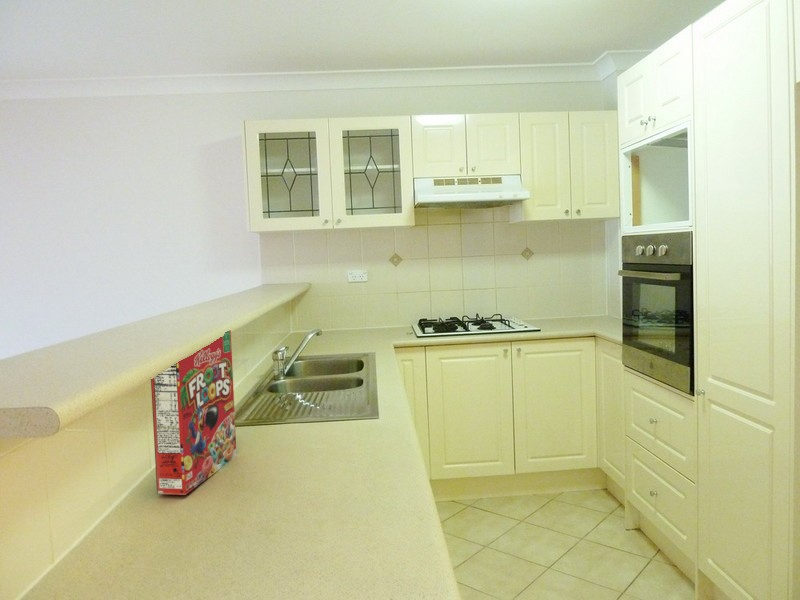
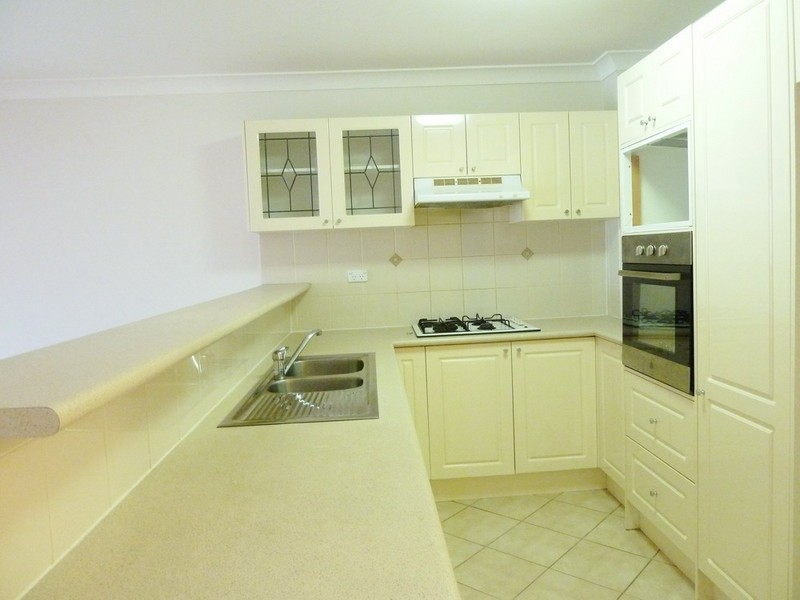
- cereal box [150,329,238,496]
